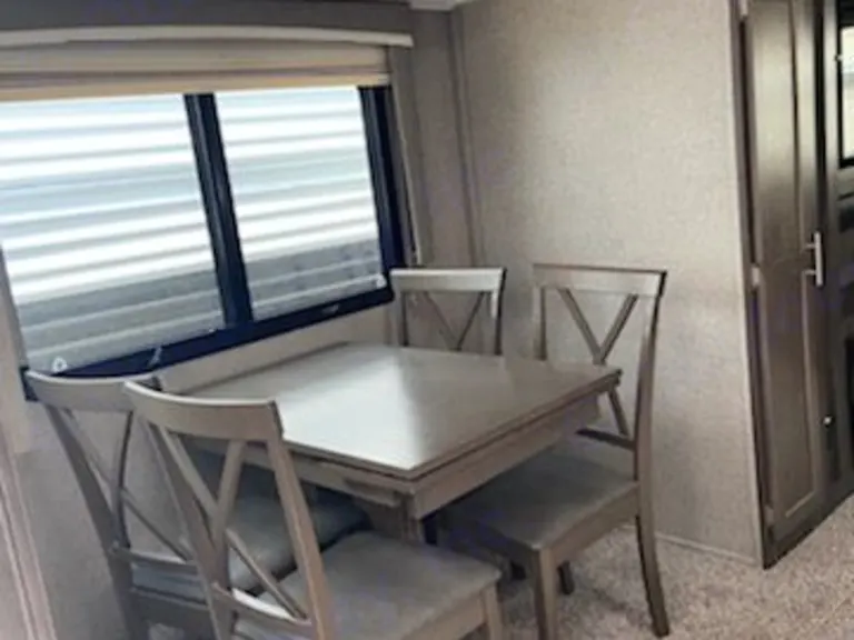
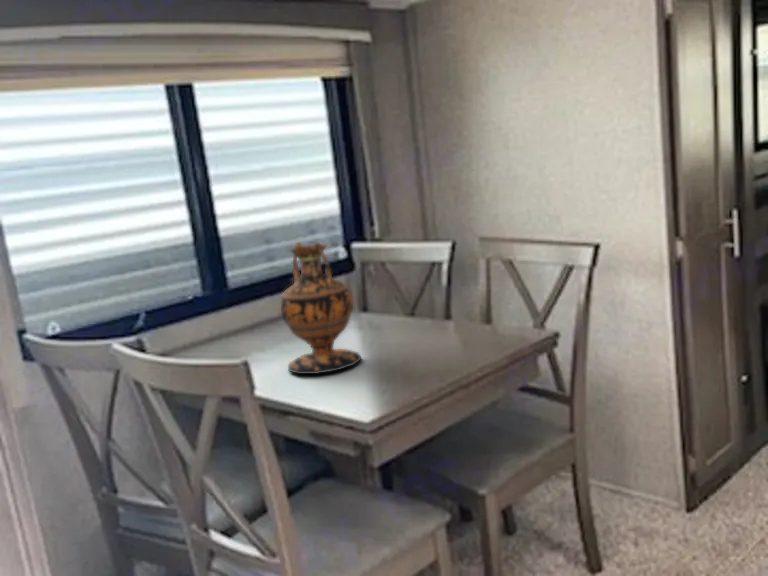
+ vase [280,241,363,375]
